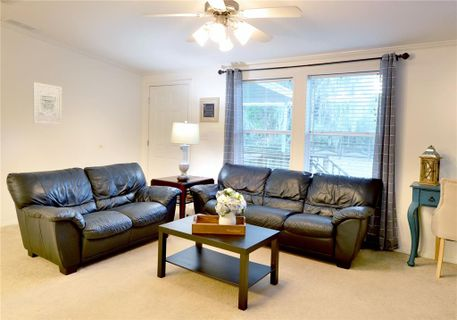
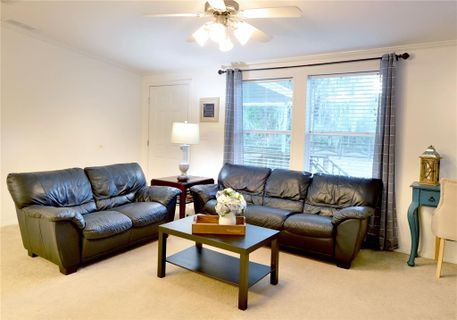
- wall art [32,81,63,126]
